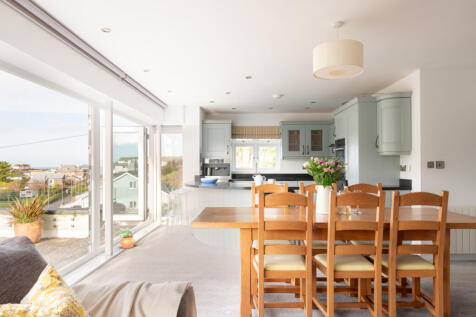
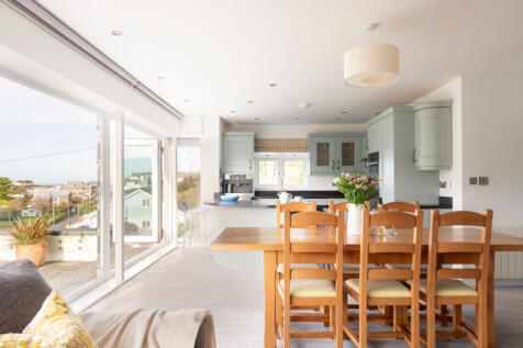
- potted plant [116,225,136,249]
